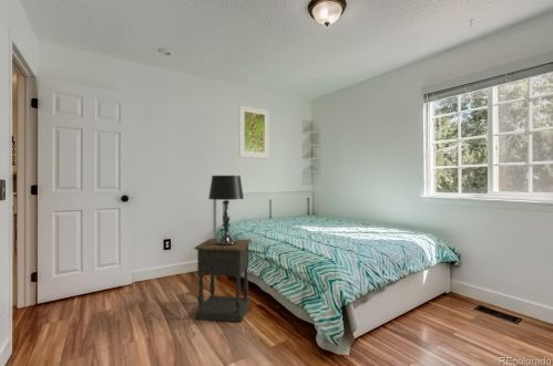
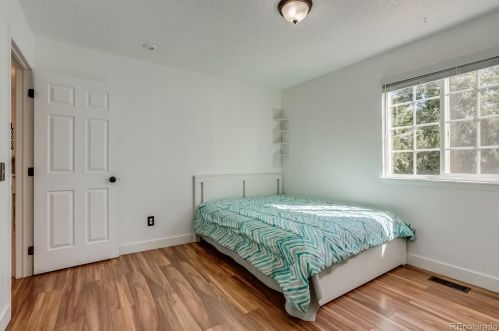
- table lamp [207,175,245,245]
- nightstand [193,238,253,323]
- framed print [238,104,270,159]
